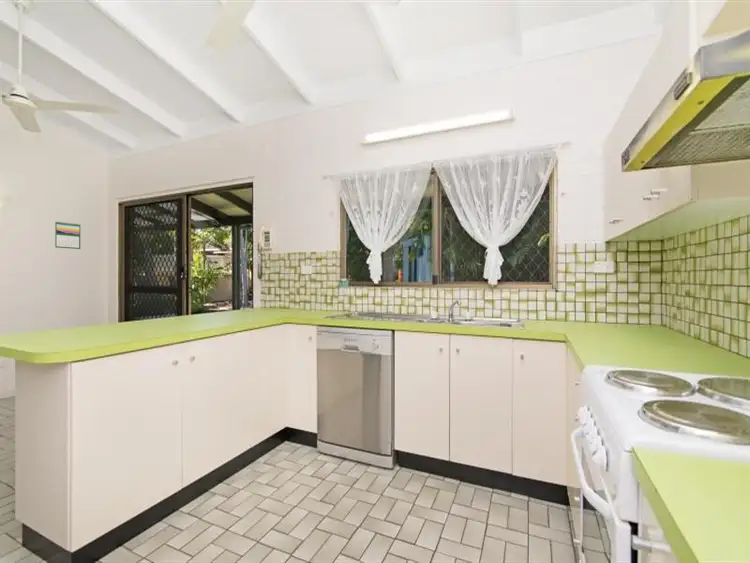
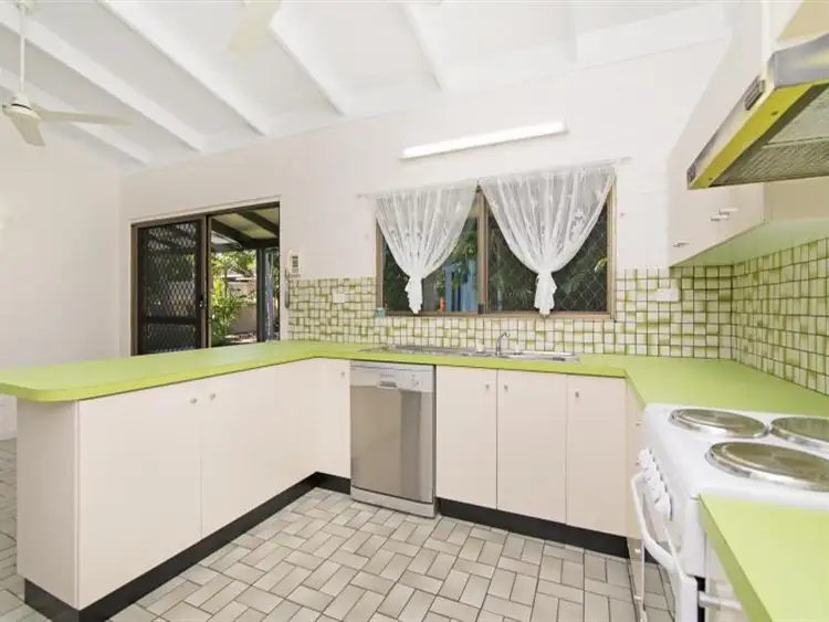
- calendar [54,220,81,250]
